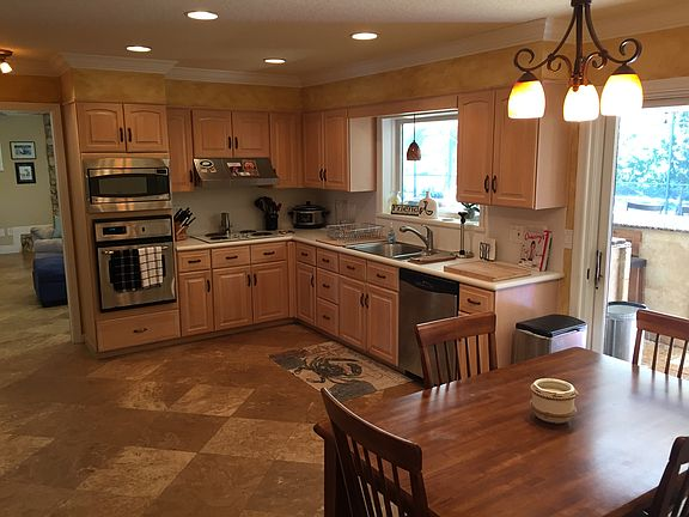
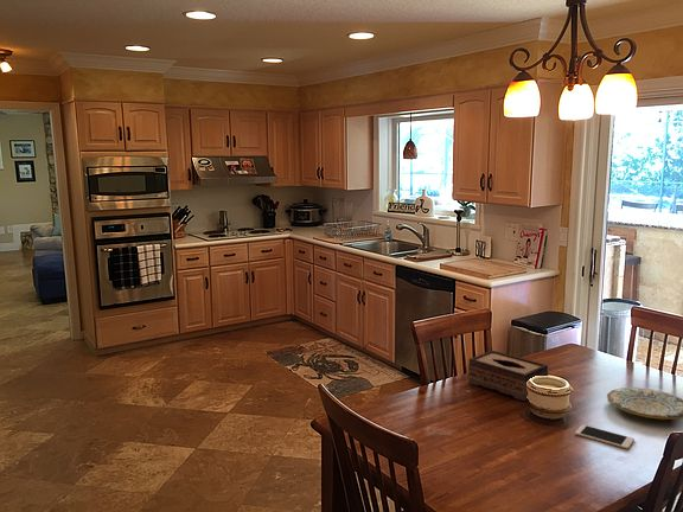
+ cell phone [574,423,636,450]
+ tissue box [467,350,549,402]
+ plate [606,386,683,421]
